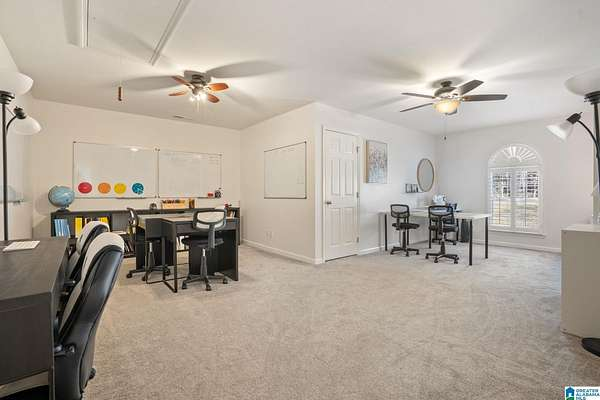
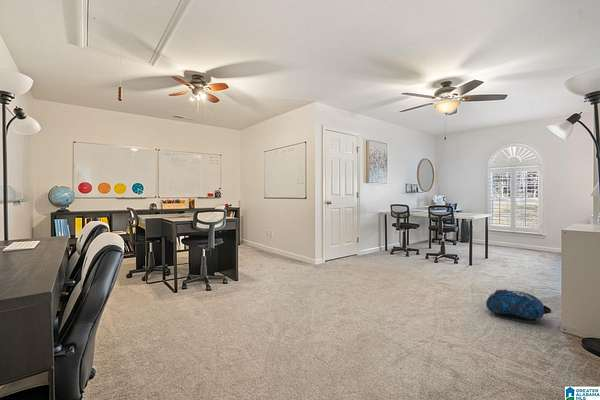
+ backpack [485,288,552,324]
